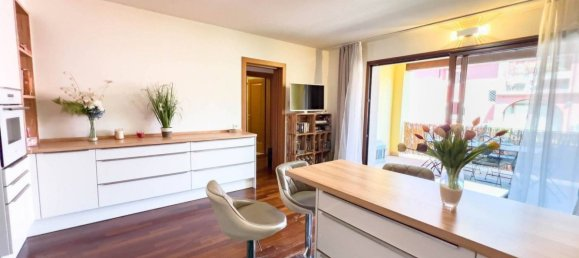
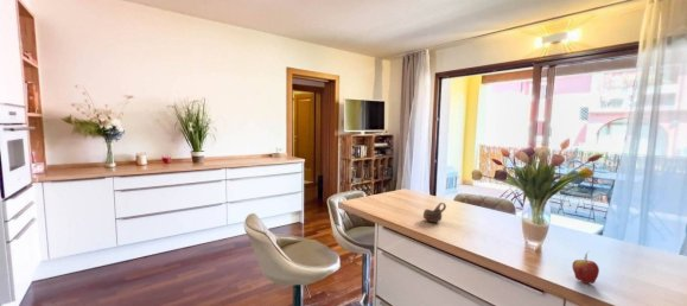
+ cup [422,202,447,223]
+ fruit [571,249,600,285]
